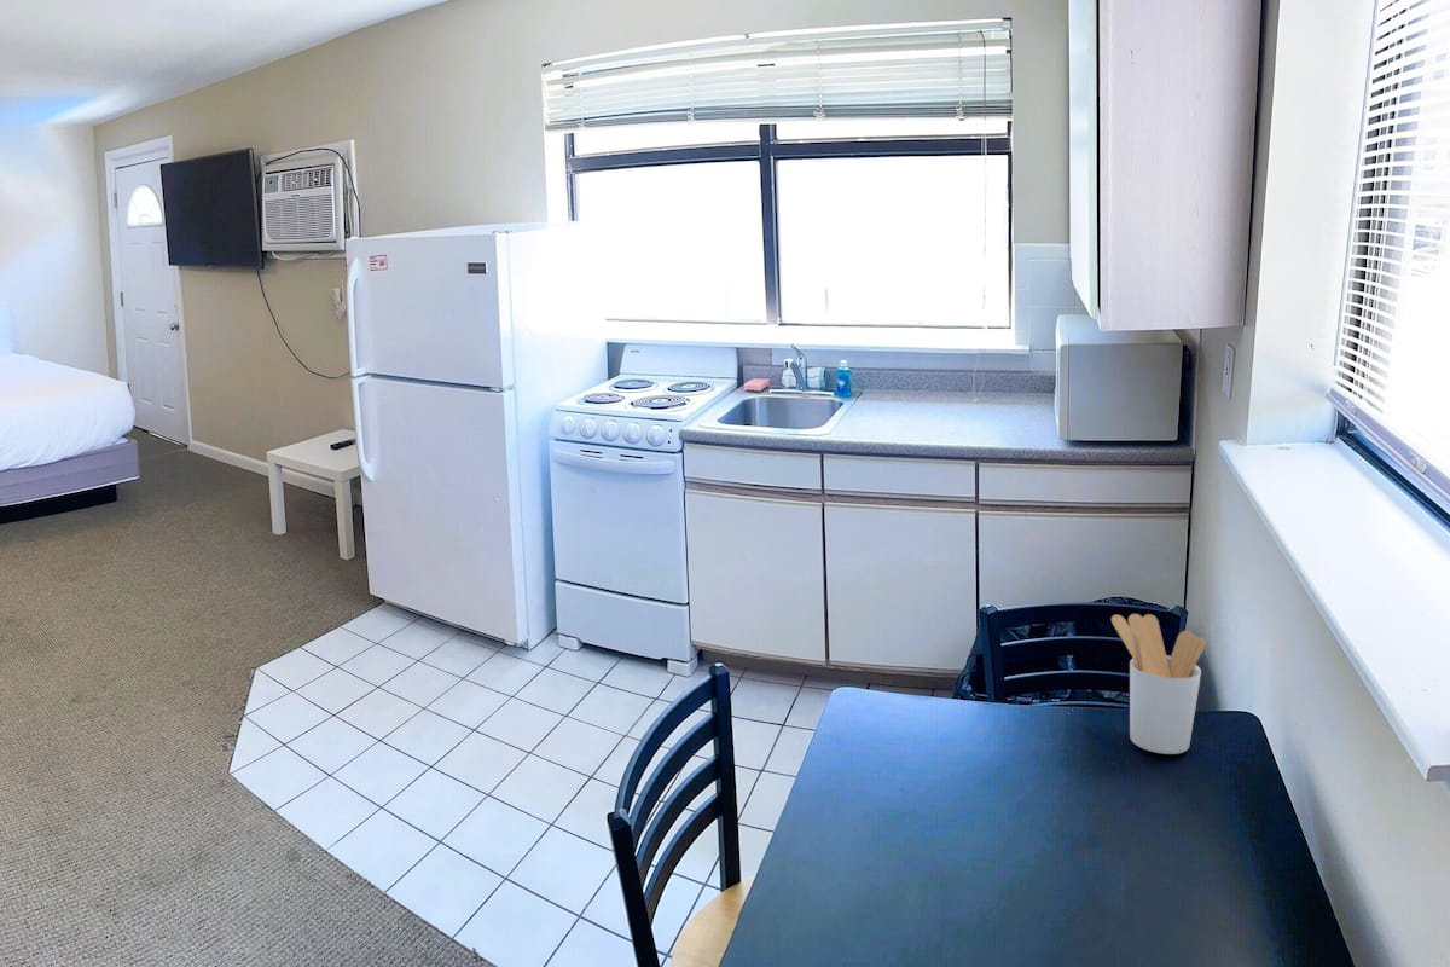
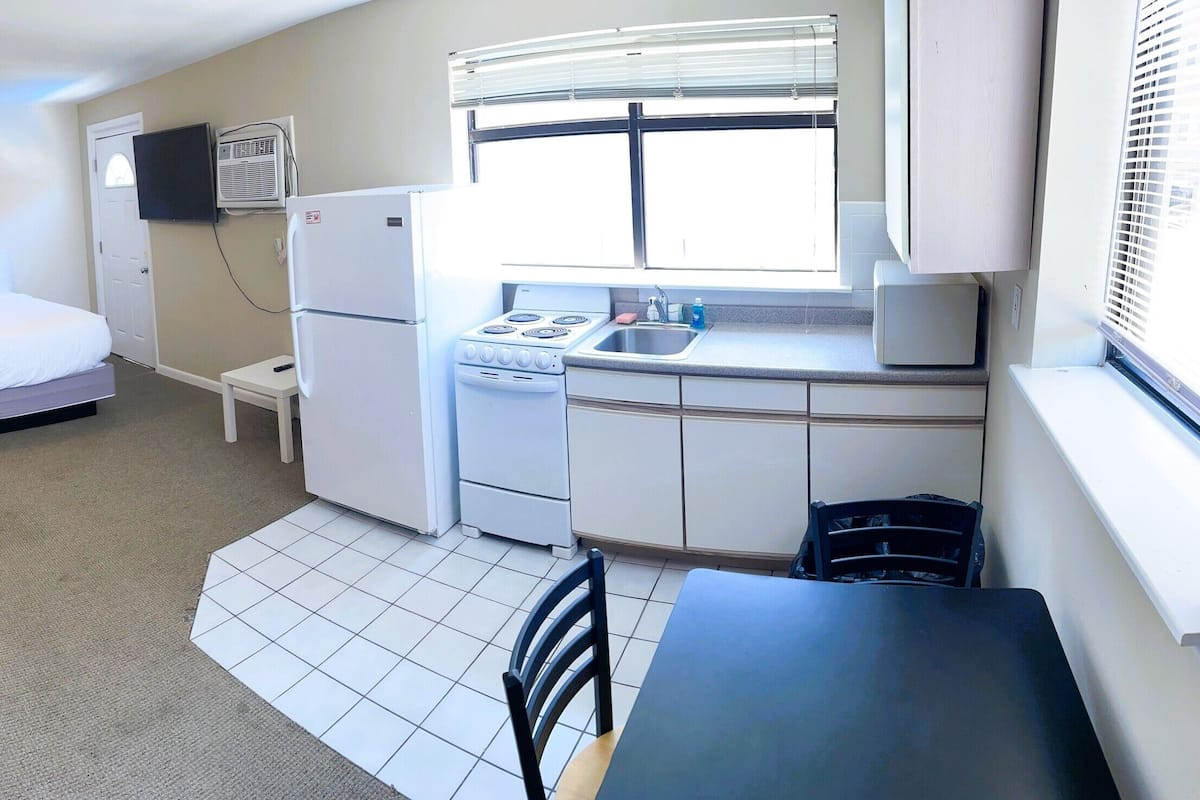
- utensil holder [1110,613,1207,755]
